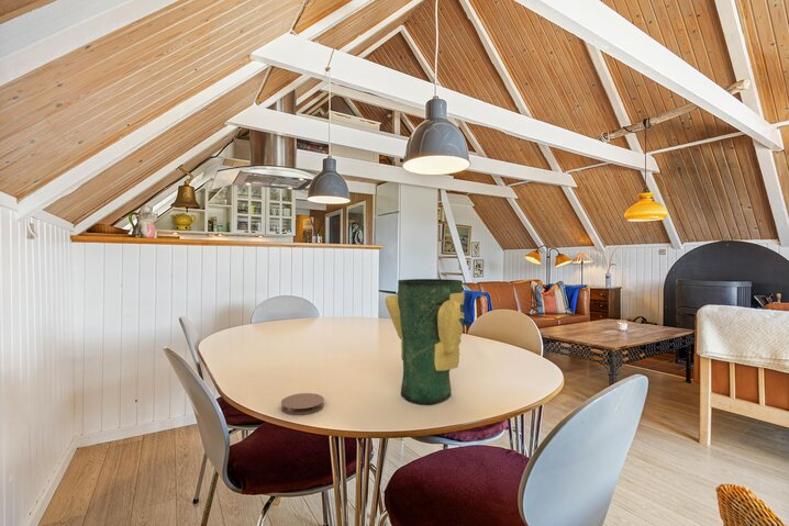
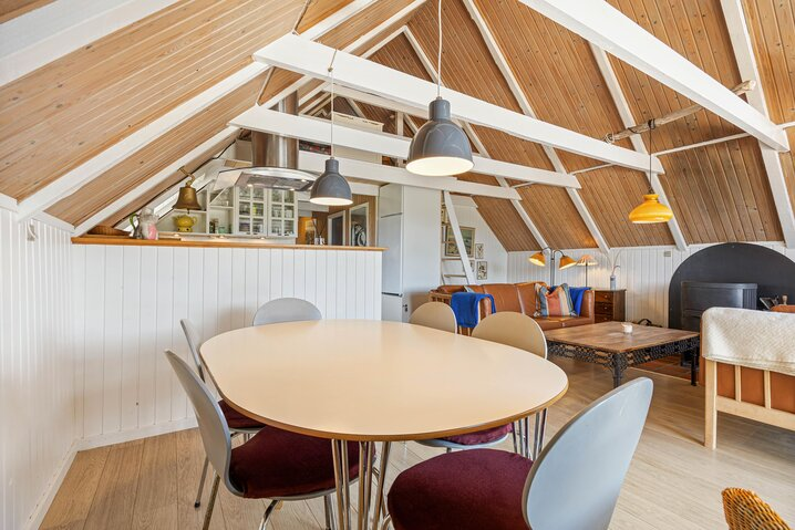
- vase [385,278,466,406]
- coaster [280,392,325,416]
